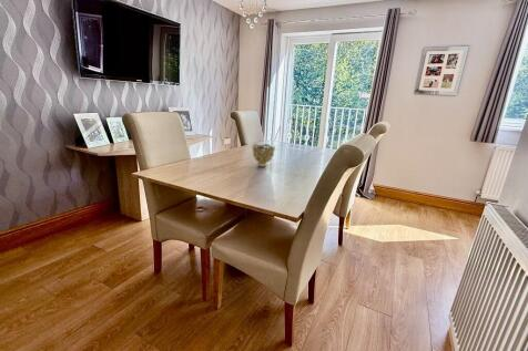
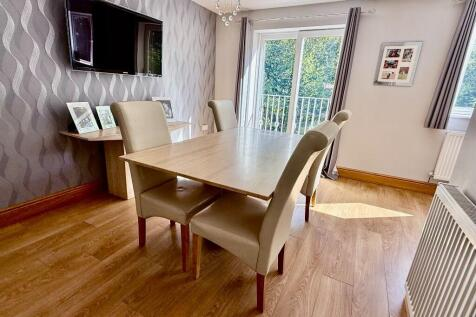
- decorative bowl [251,143,276,168]
